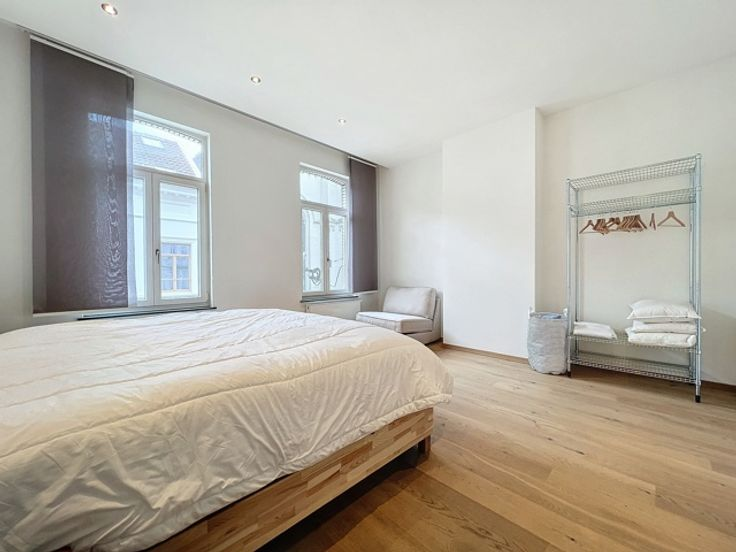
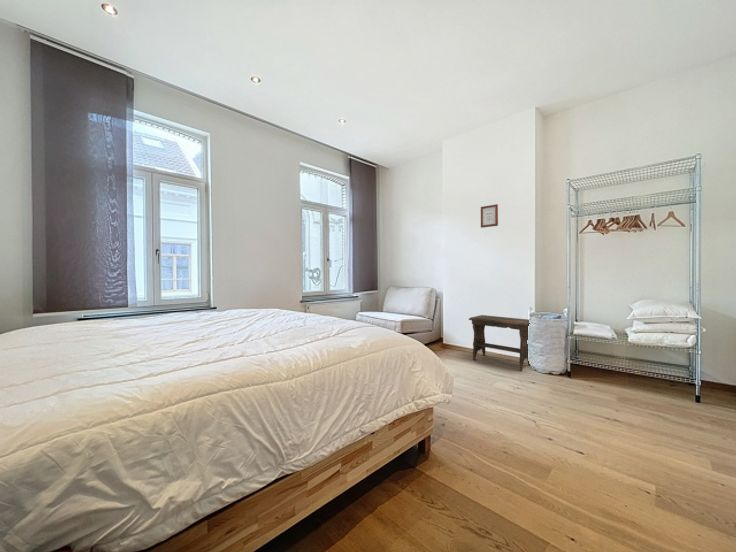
+ picture frame [480,203,499,229]
+ footstool [468,314,531,372]
